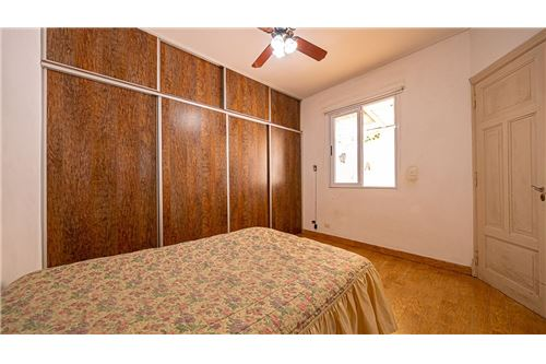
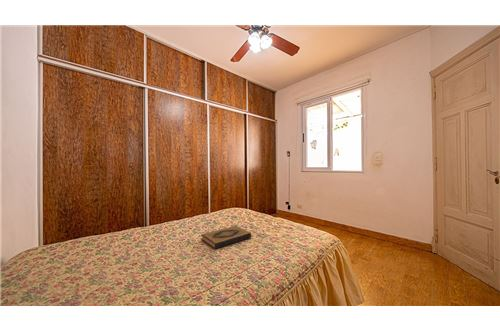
+ hardback book [200,225,252,250]
